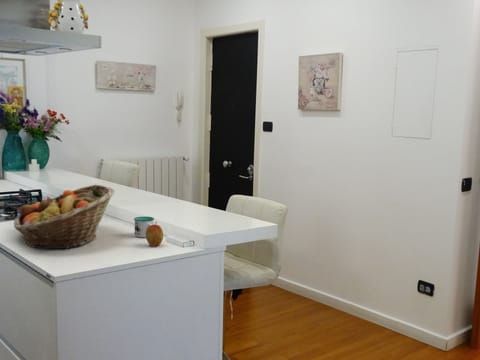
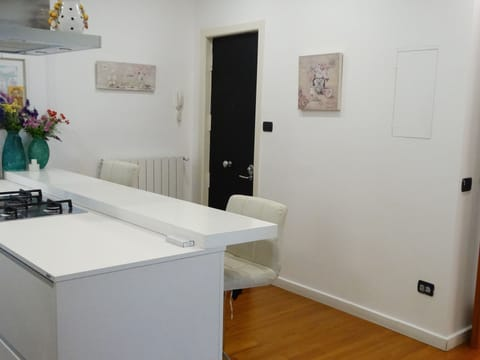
- mug [133,216,155,238]
- fruit basket [13,184,116,250]
- apple [145,221,164,247]
